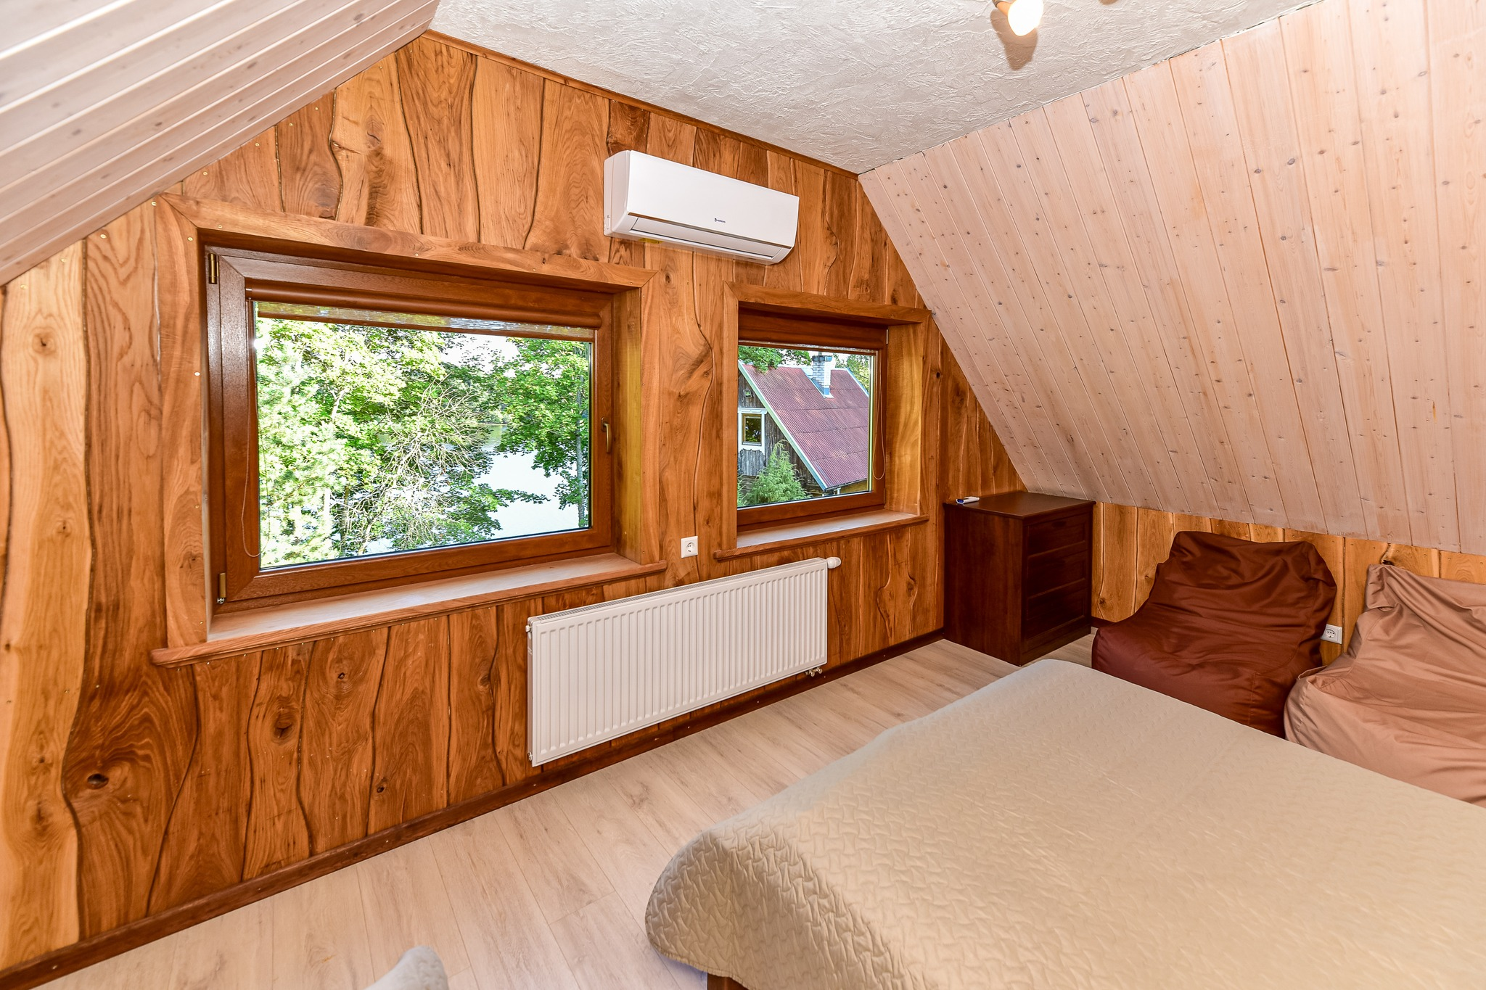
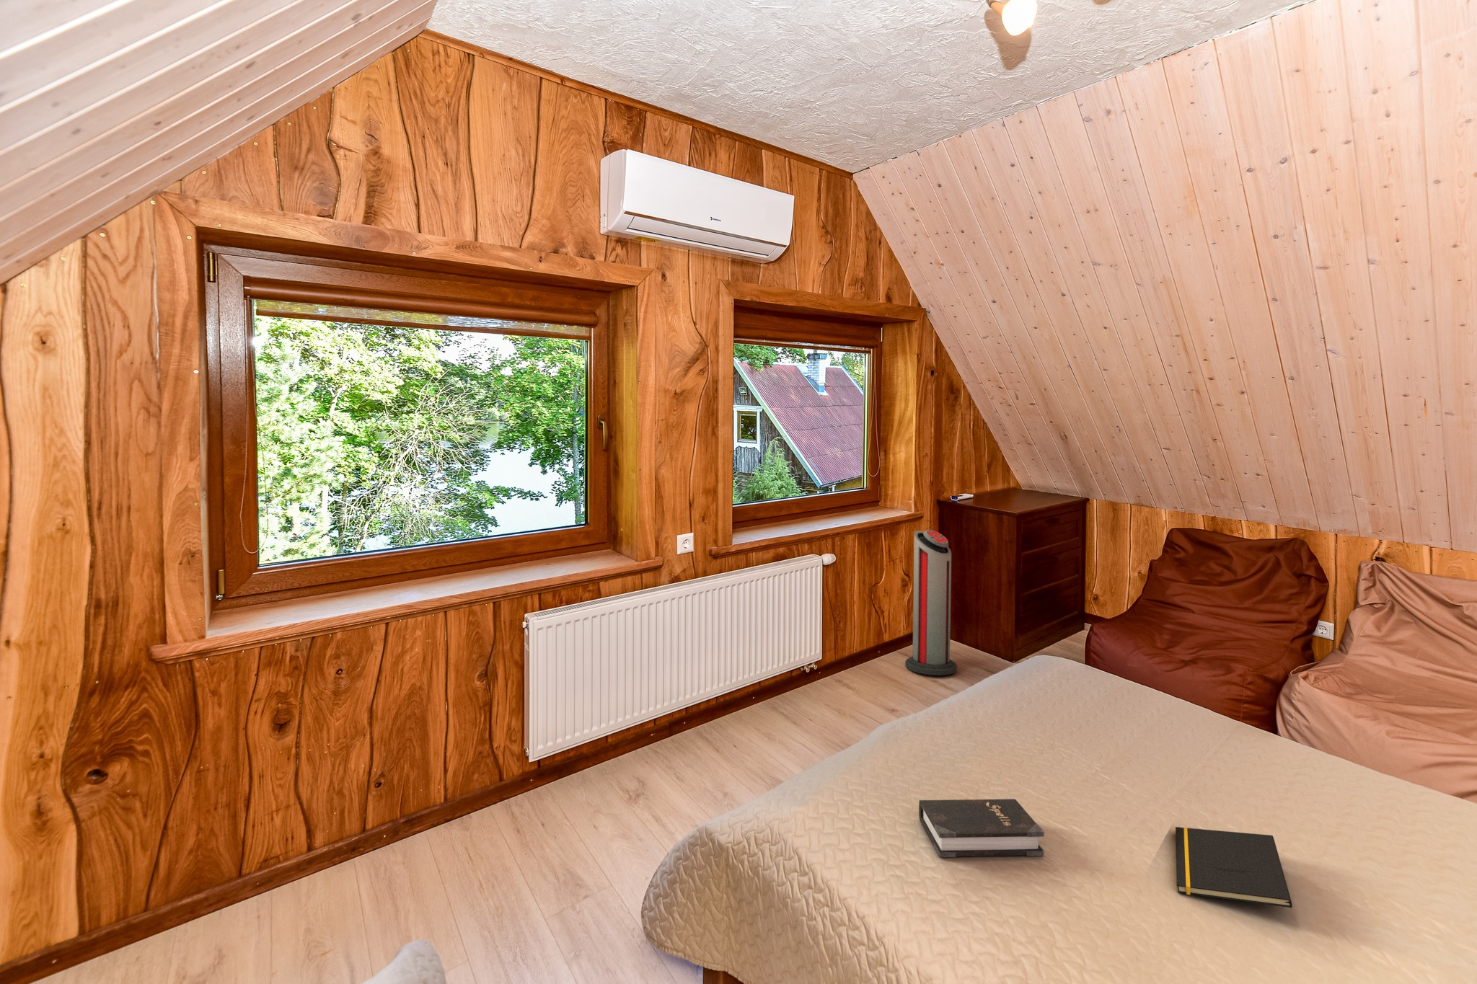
+ air purifier [905,529,958,677]
+ hardback book [918,798,1045,858]
+ notepad [1175,826,1294,908]
